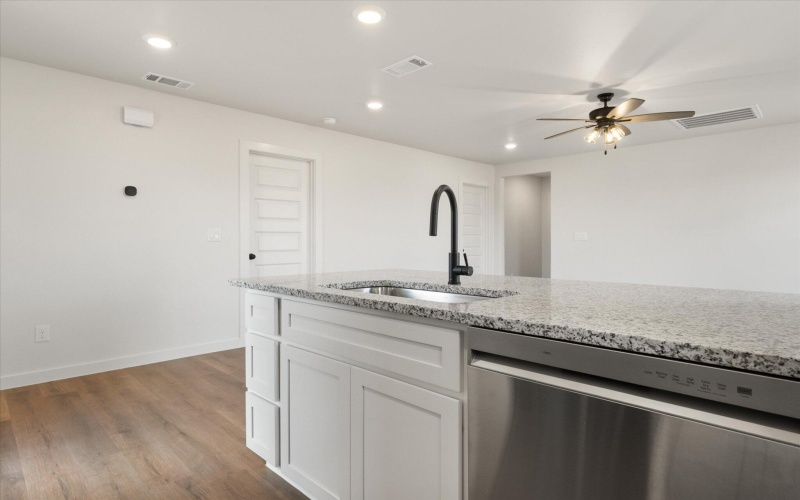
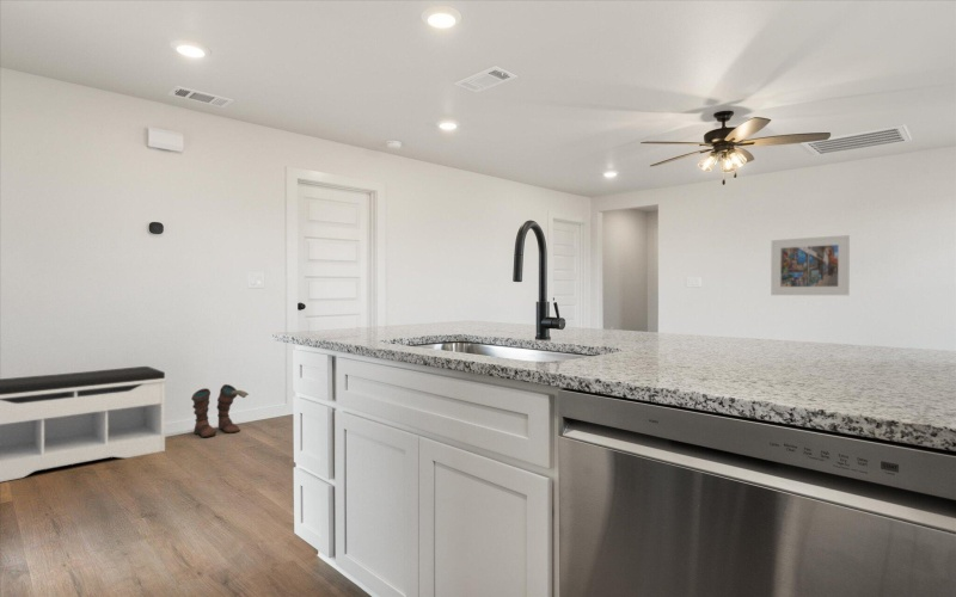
+ boots [190,383,250,438]
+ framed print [770,234,851,296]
+ bench [0,365,166,482]
